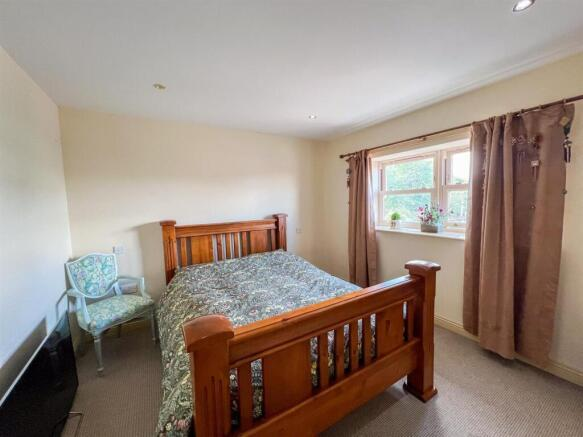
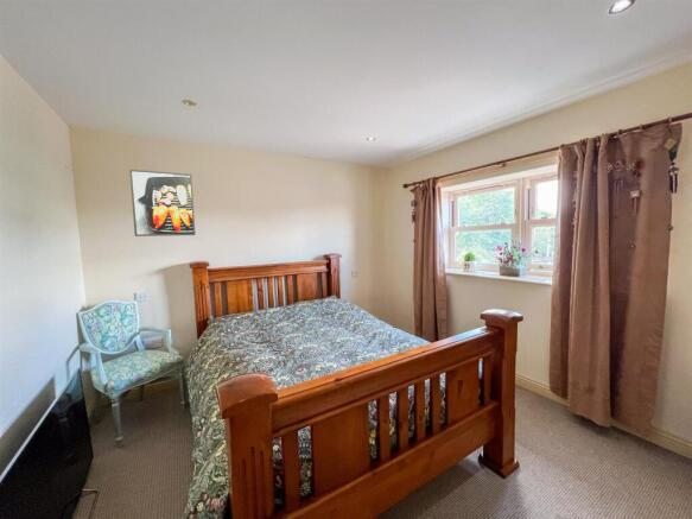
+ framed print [128,169,197,238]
